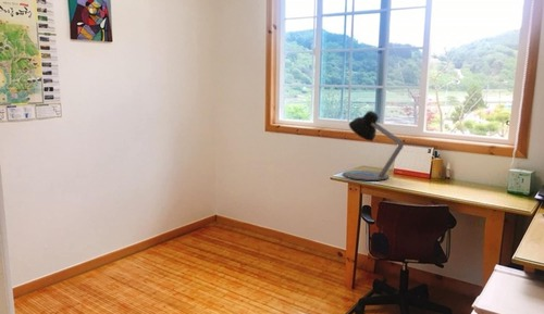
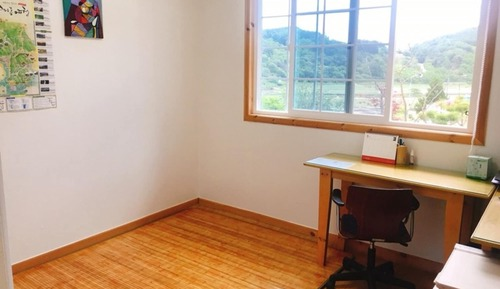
- desk lamp [342,110,405,181]
